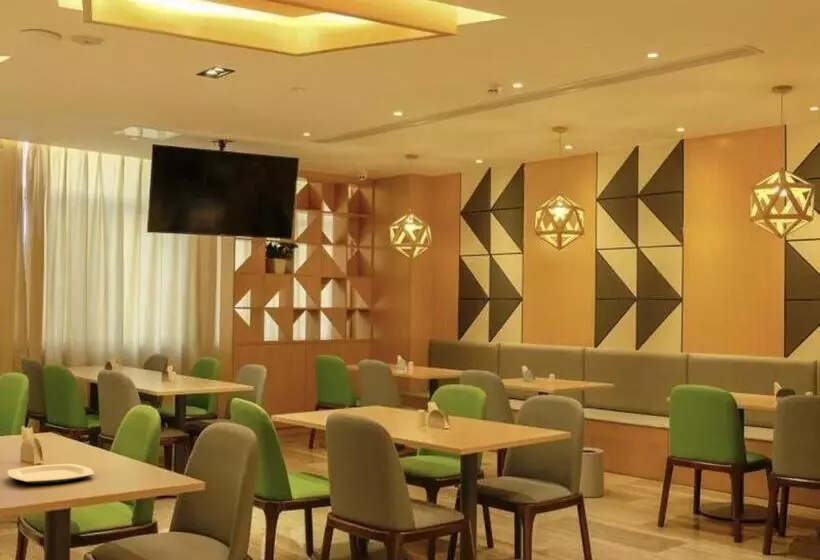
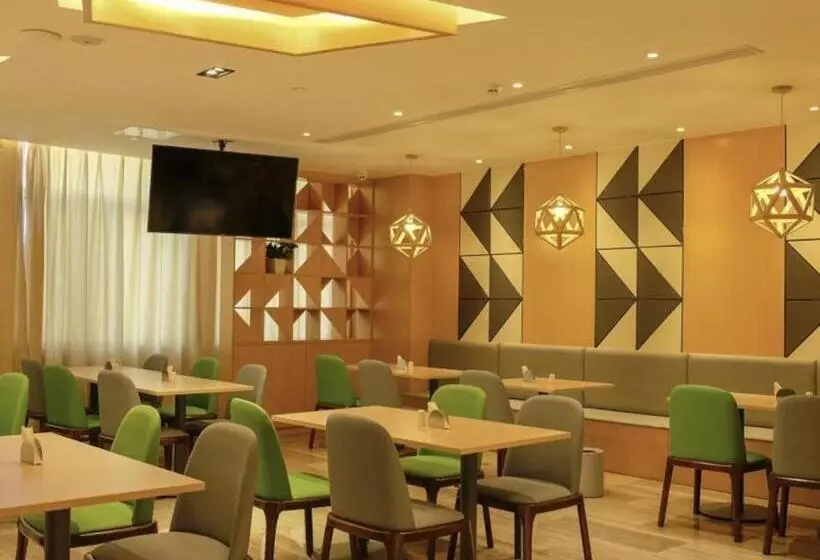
- plate [6,463,95,485]
